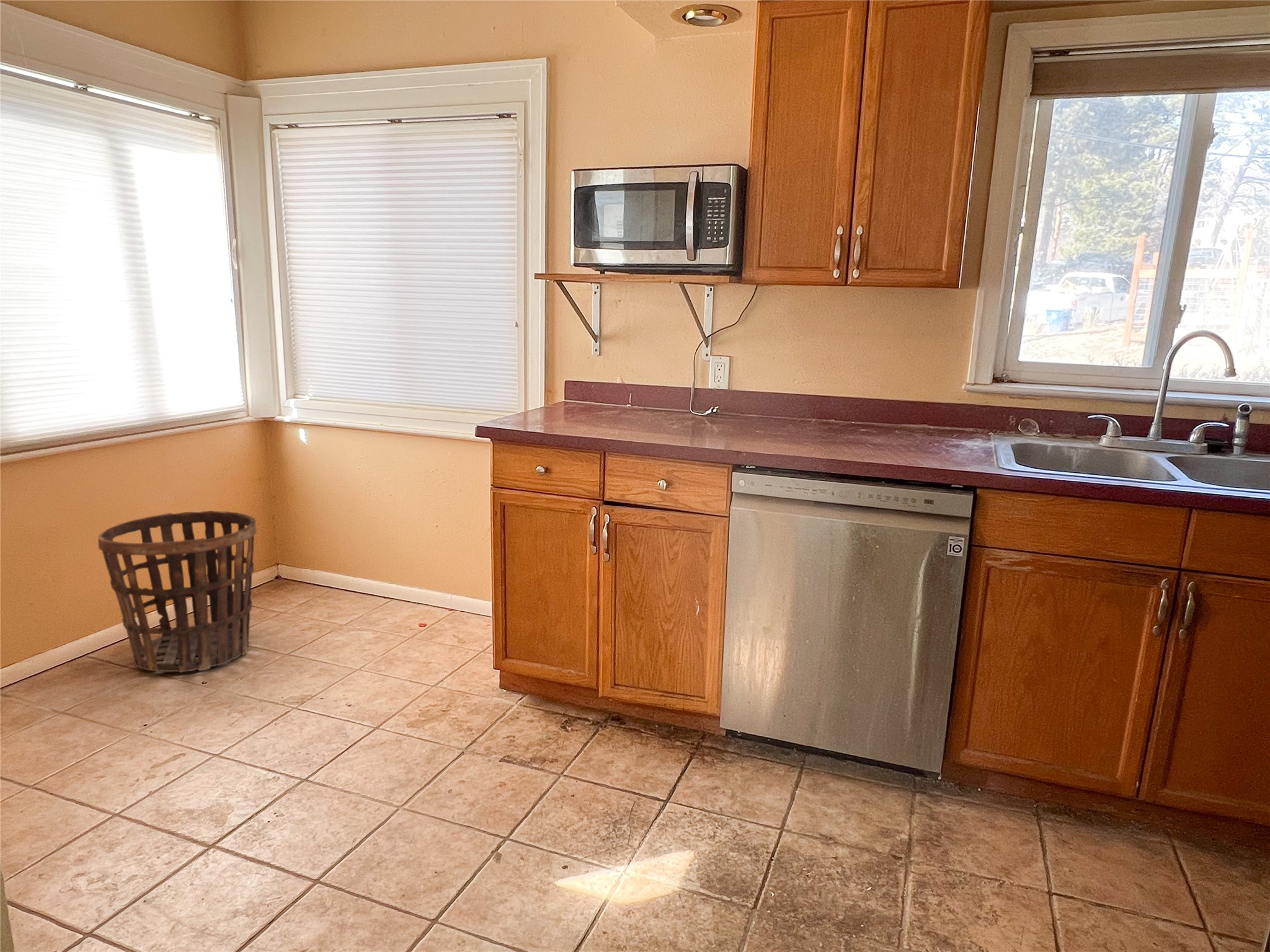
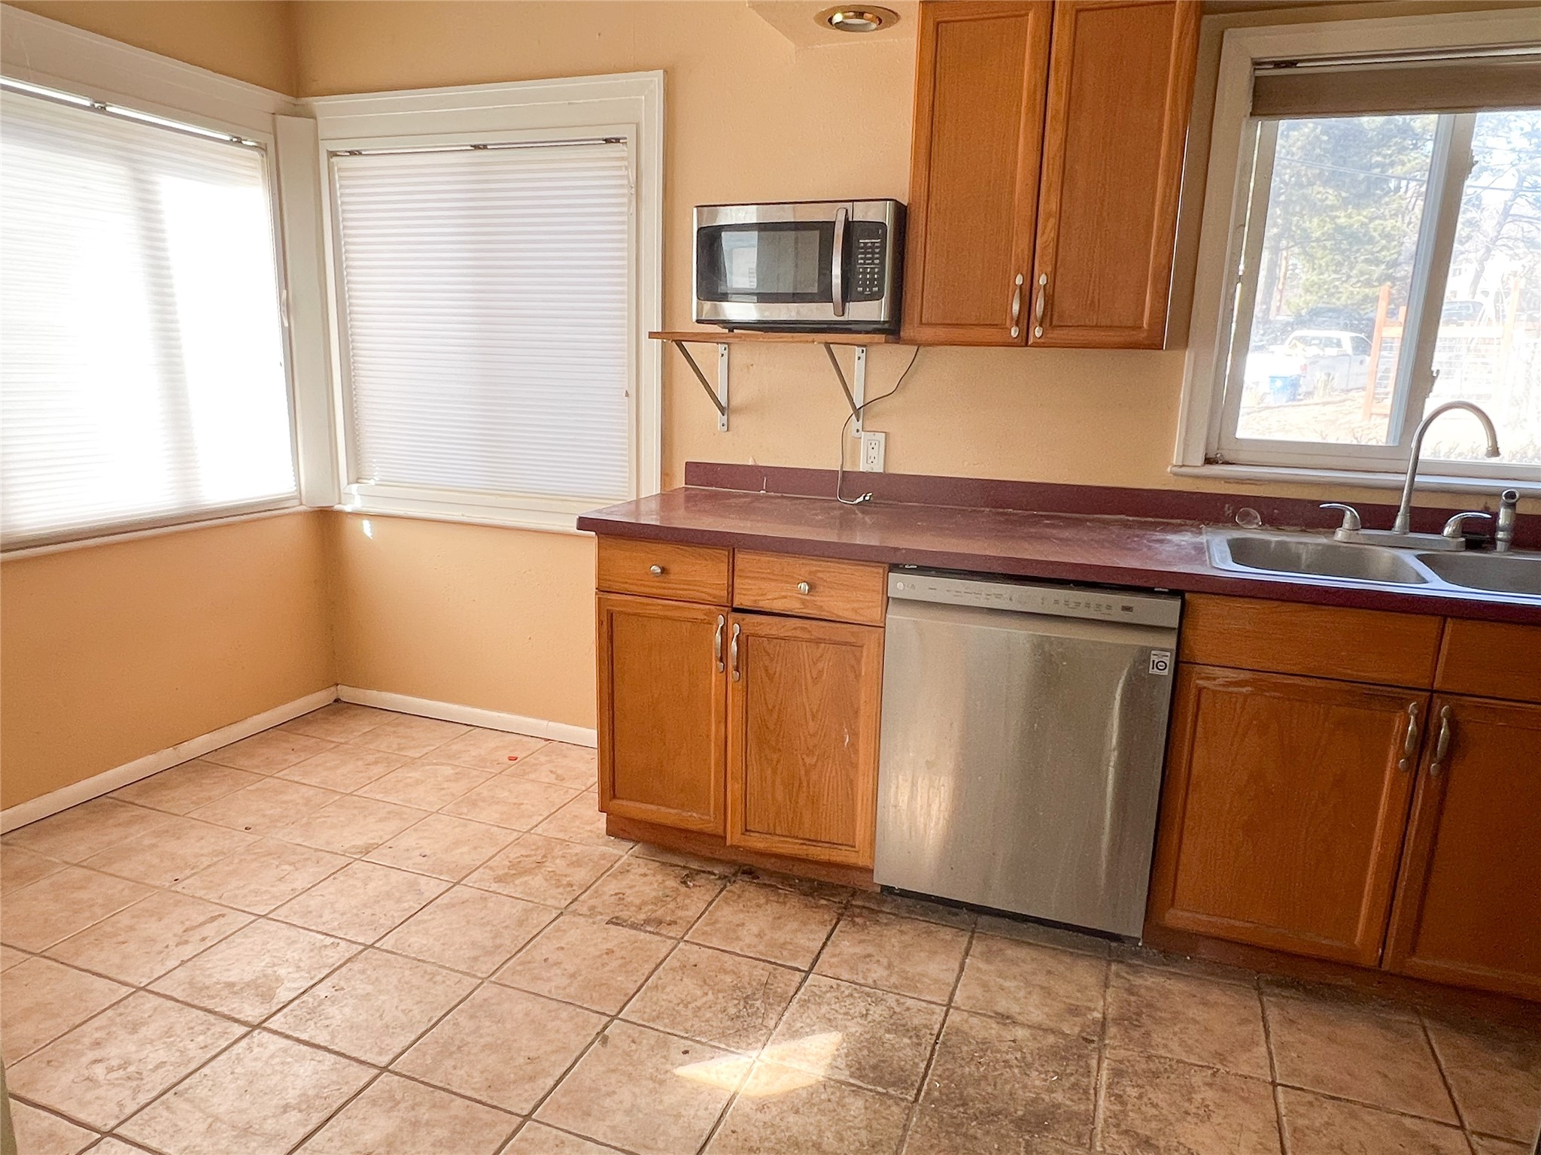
- basket [97,510,257,673]
